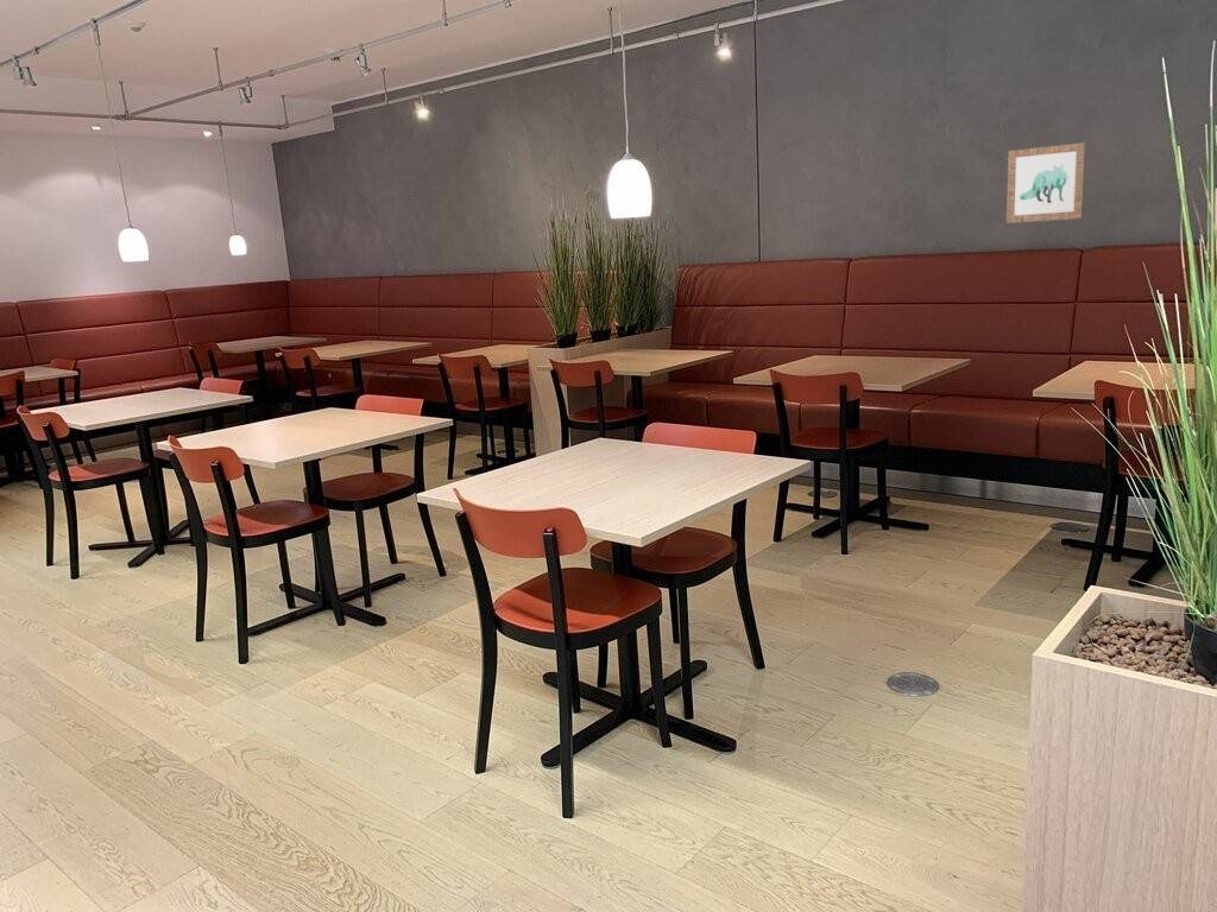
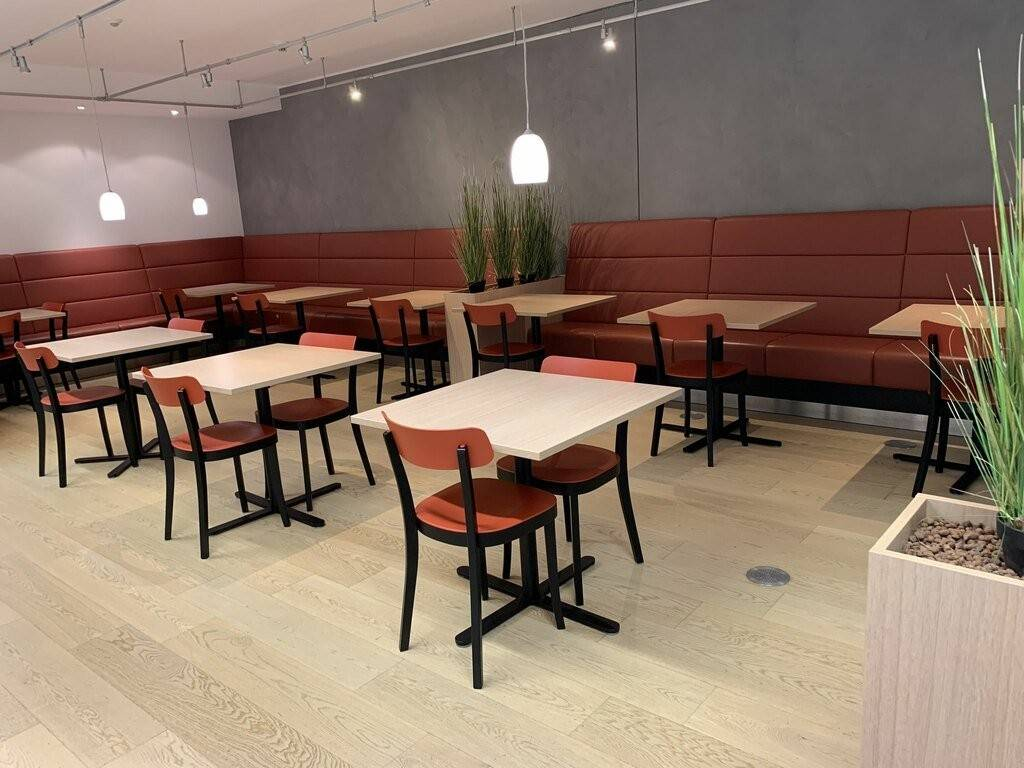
- wall art [1005,141,1086,224]
